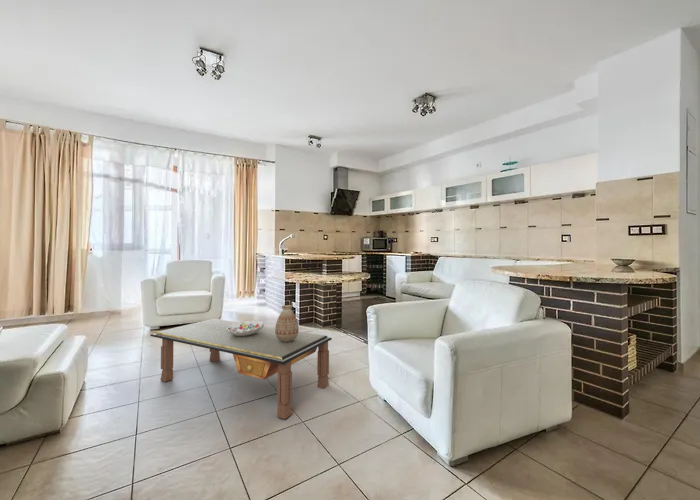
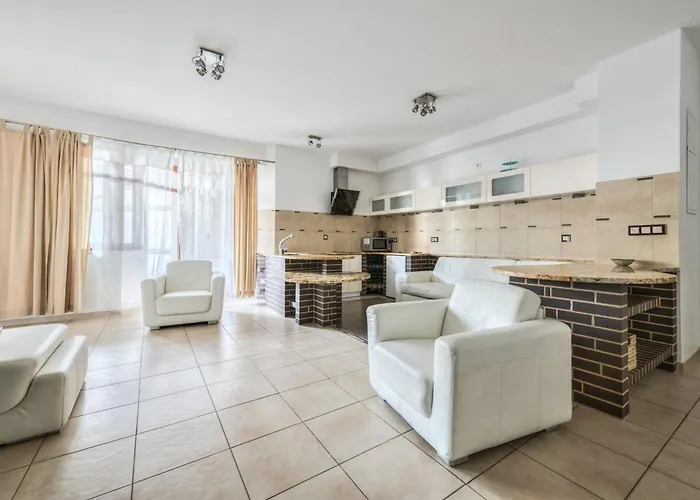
- coffee table [149,318,333,420]
- vase [274,304,300,342]
- decorative bowl [227,319,265,336]
